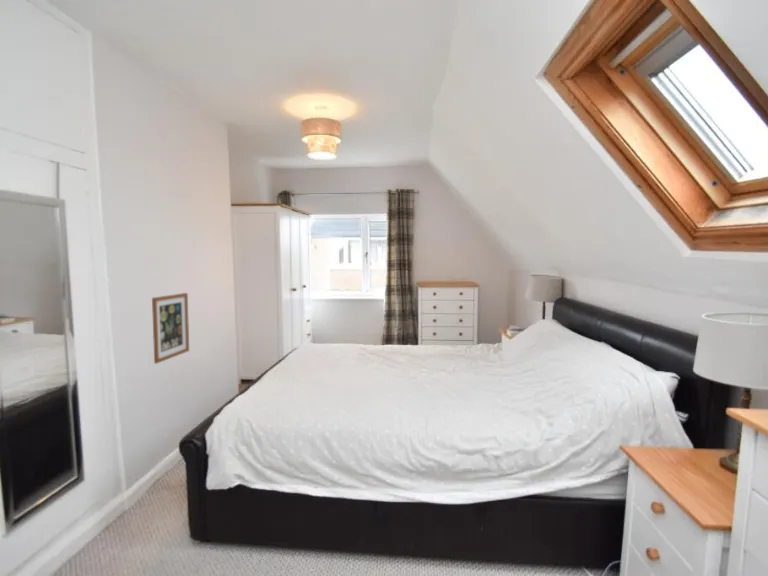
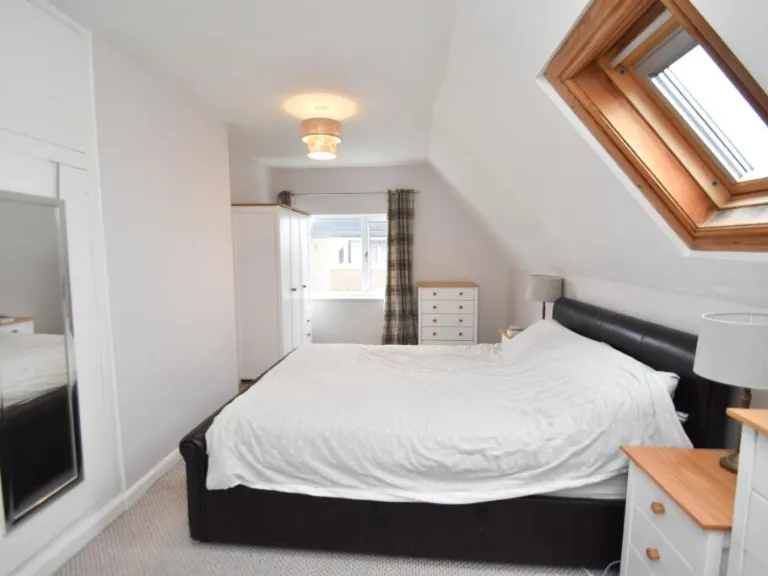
- wall art [151,292,190,365]
